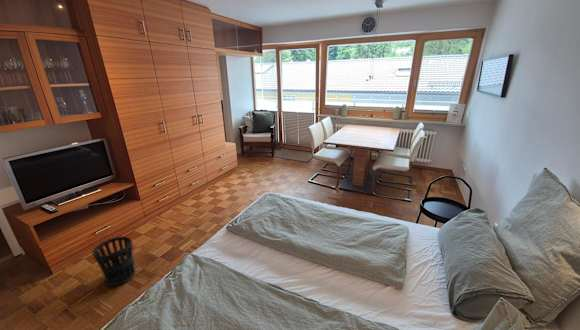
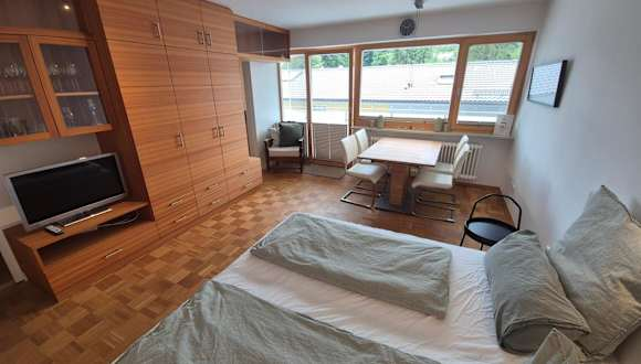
- wastebasket [91,235,136,287]
